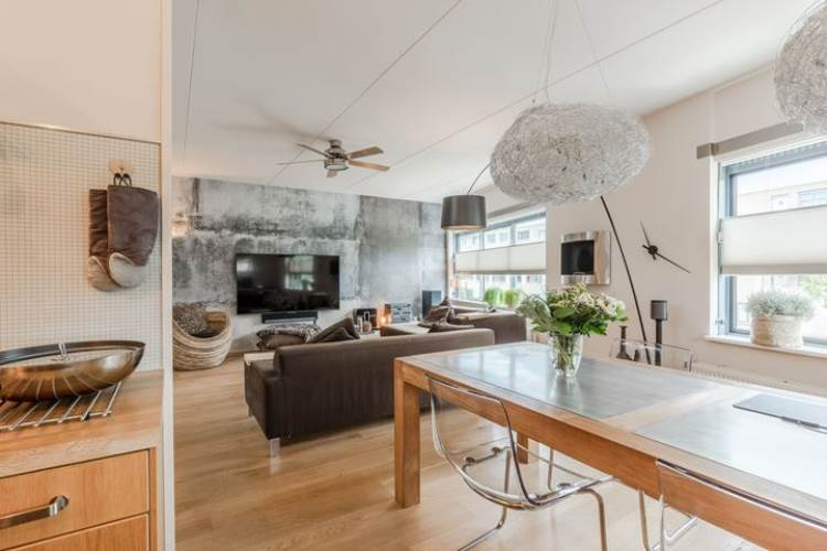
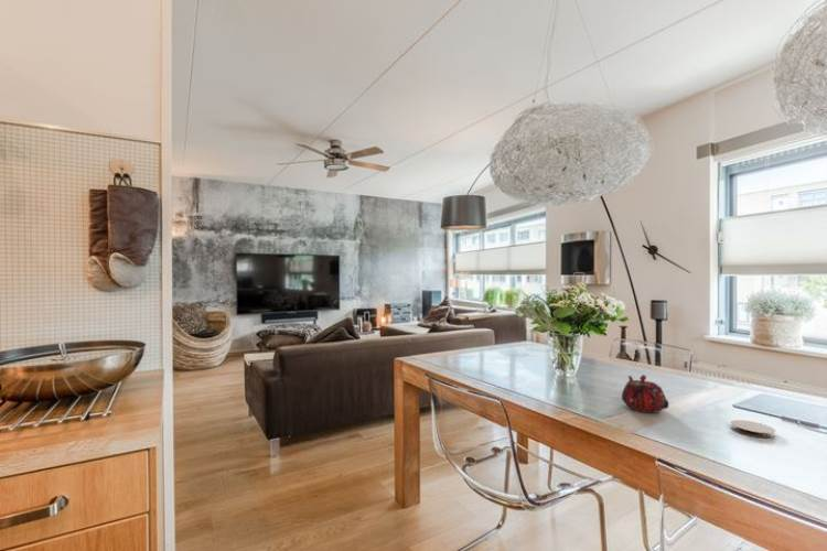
+ coaster [730,419,776,439]
+ teapot [621,374,670,413]
